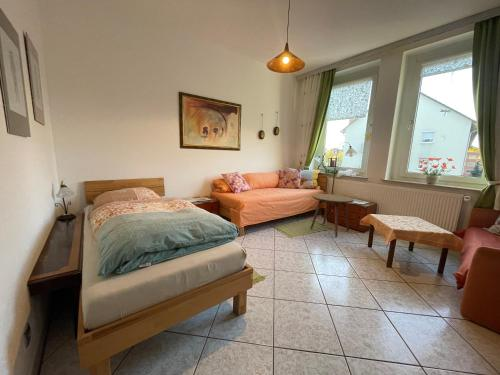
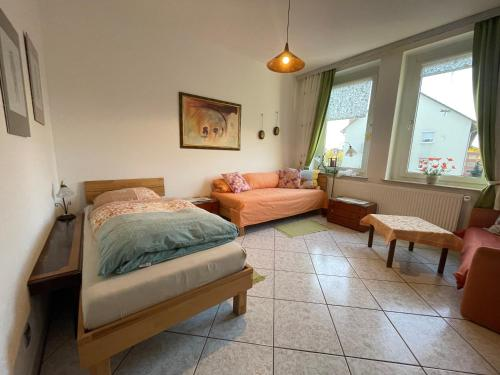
- side table [310,193,355,238]
